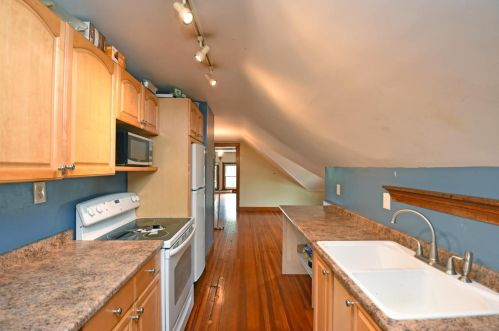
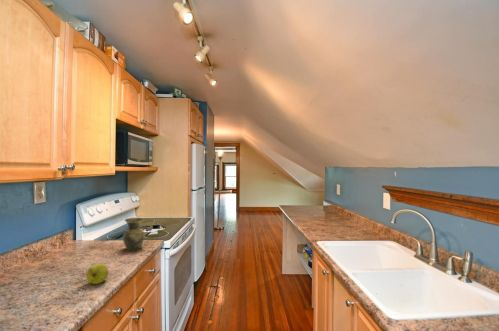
+ apple [85,263,109,285]
+ vase [122,217,145,252]
